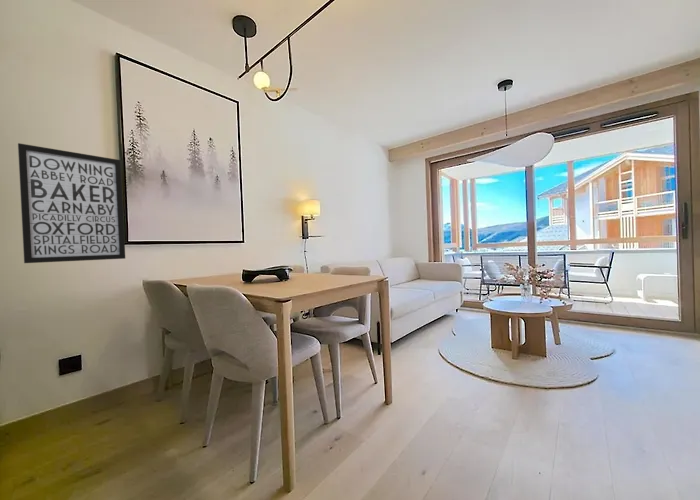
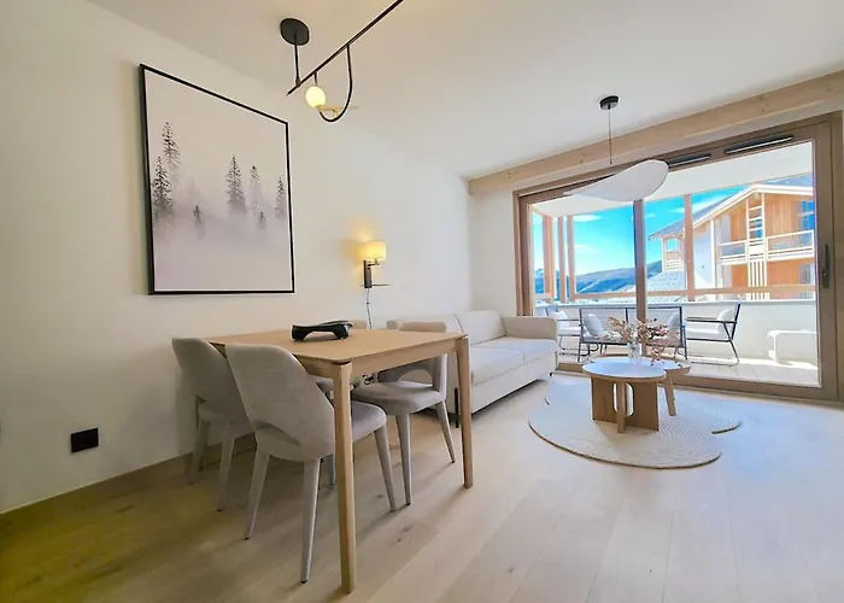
- wall art [17,142,126,264]
